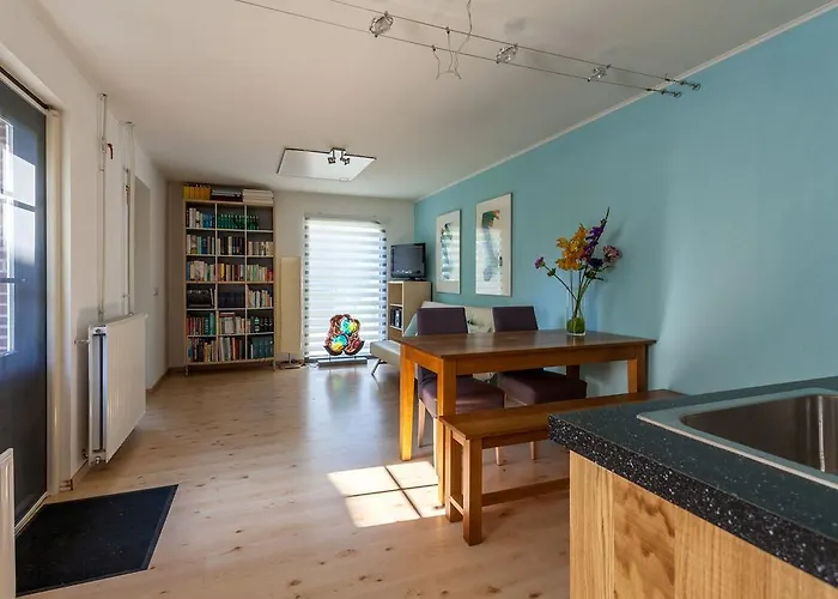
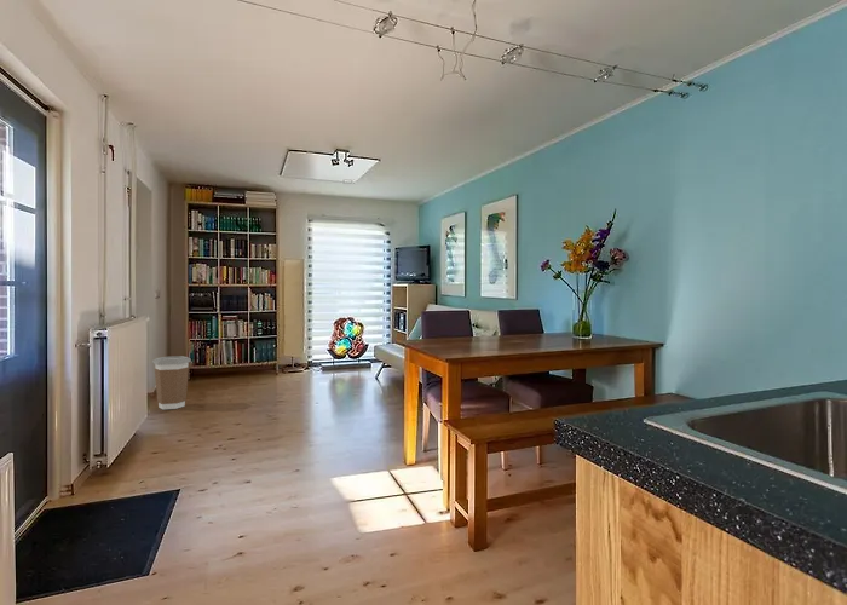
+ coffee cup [151,355,192,410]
